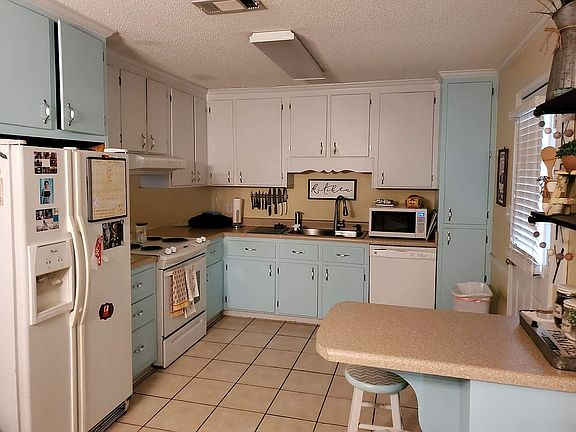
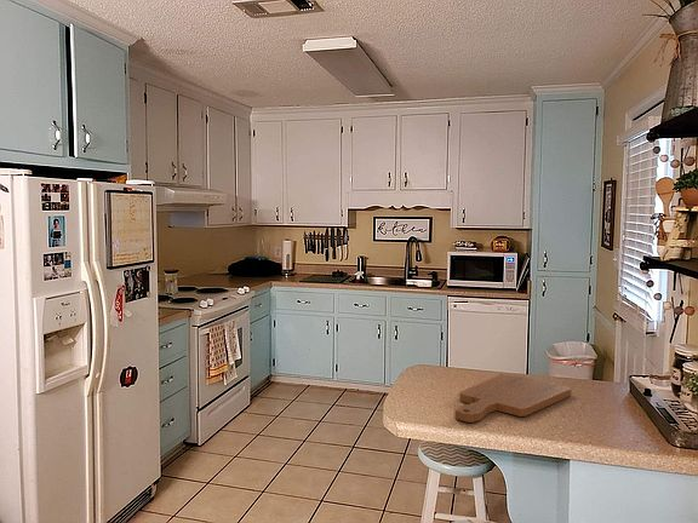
+ cutting board [453,373,572,424]
